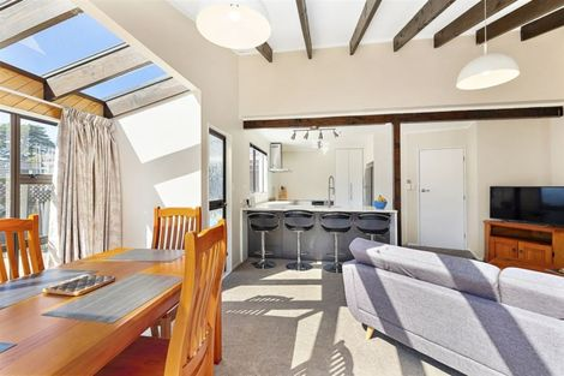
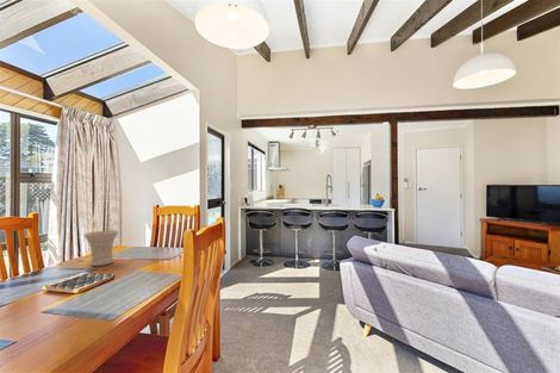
+ vase [82,229,120,267]
